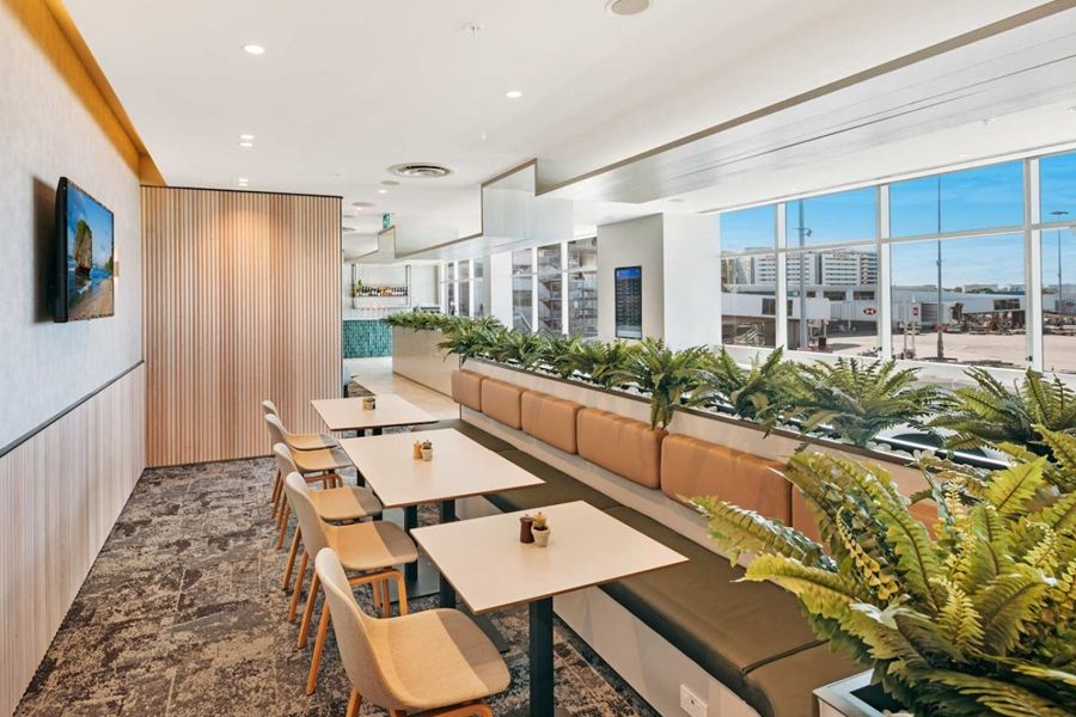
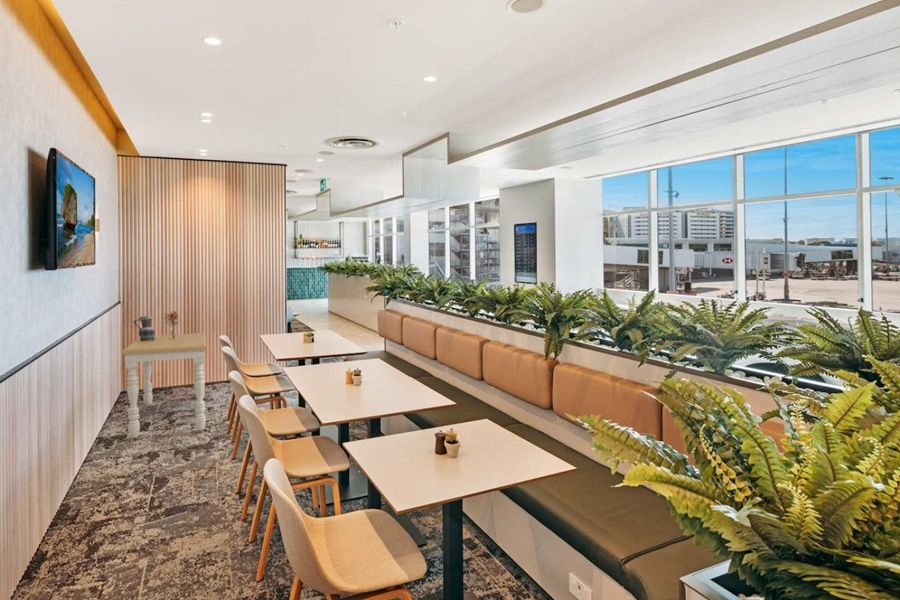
+ ceramic jug [133,315,156,341]
+ dining table [121,332,207,439]
+ bouquet [162,310,180,339]
